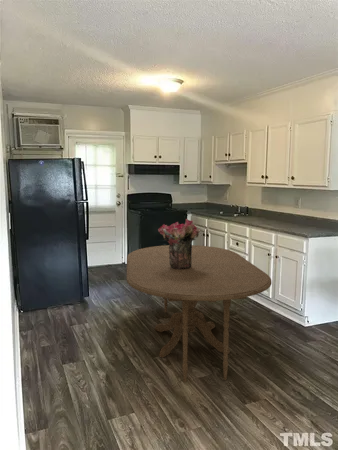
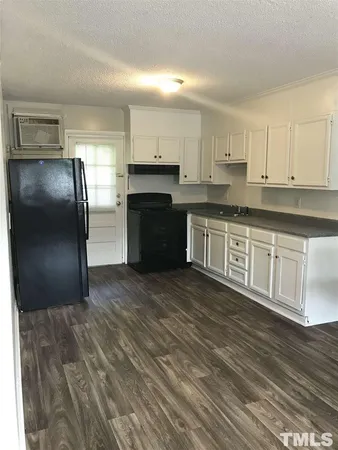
- dining table [126,244,273,383]
- bouquet [157,218,201,269]
